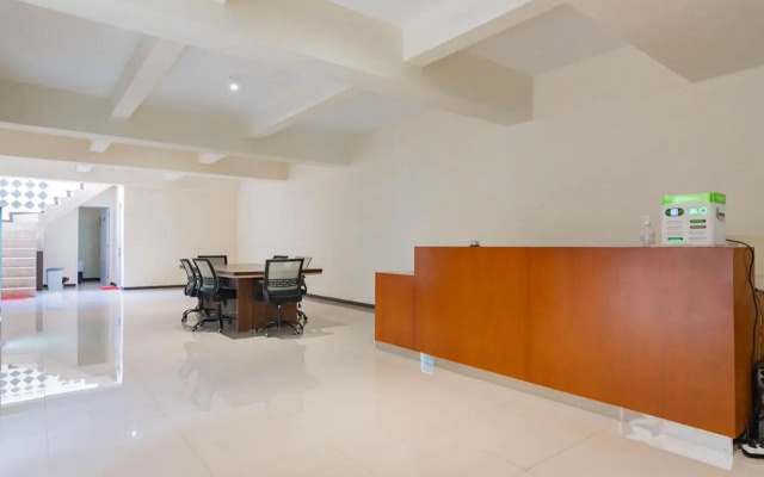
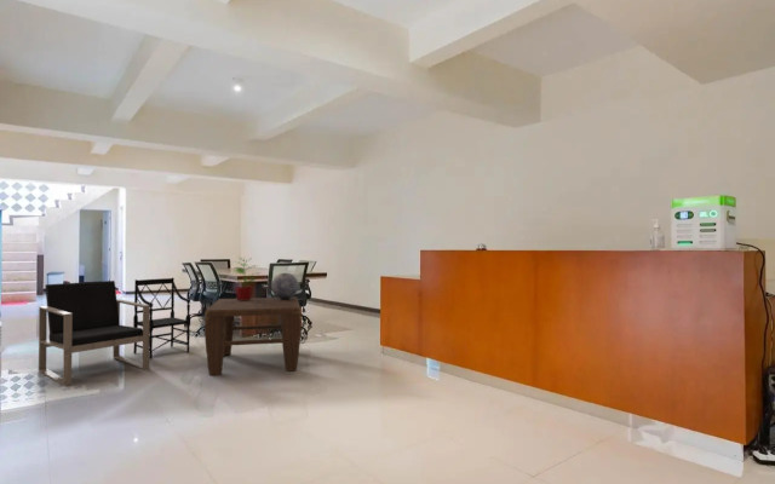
+ decorative sphere [270,272,299,299]
+ potted plant [223,257,264,300]
+ armchair [132,277,191,361]
+ armchair [38,280,150,387]
+ coffee table [203,296,303,376]
